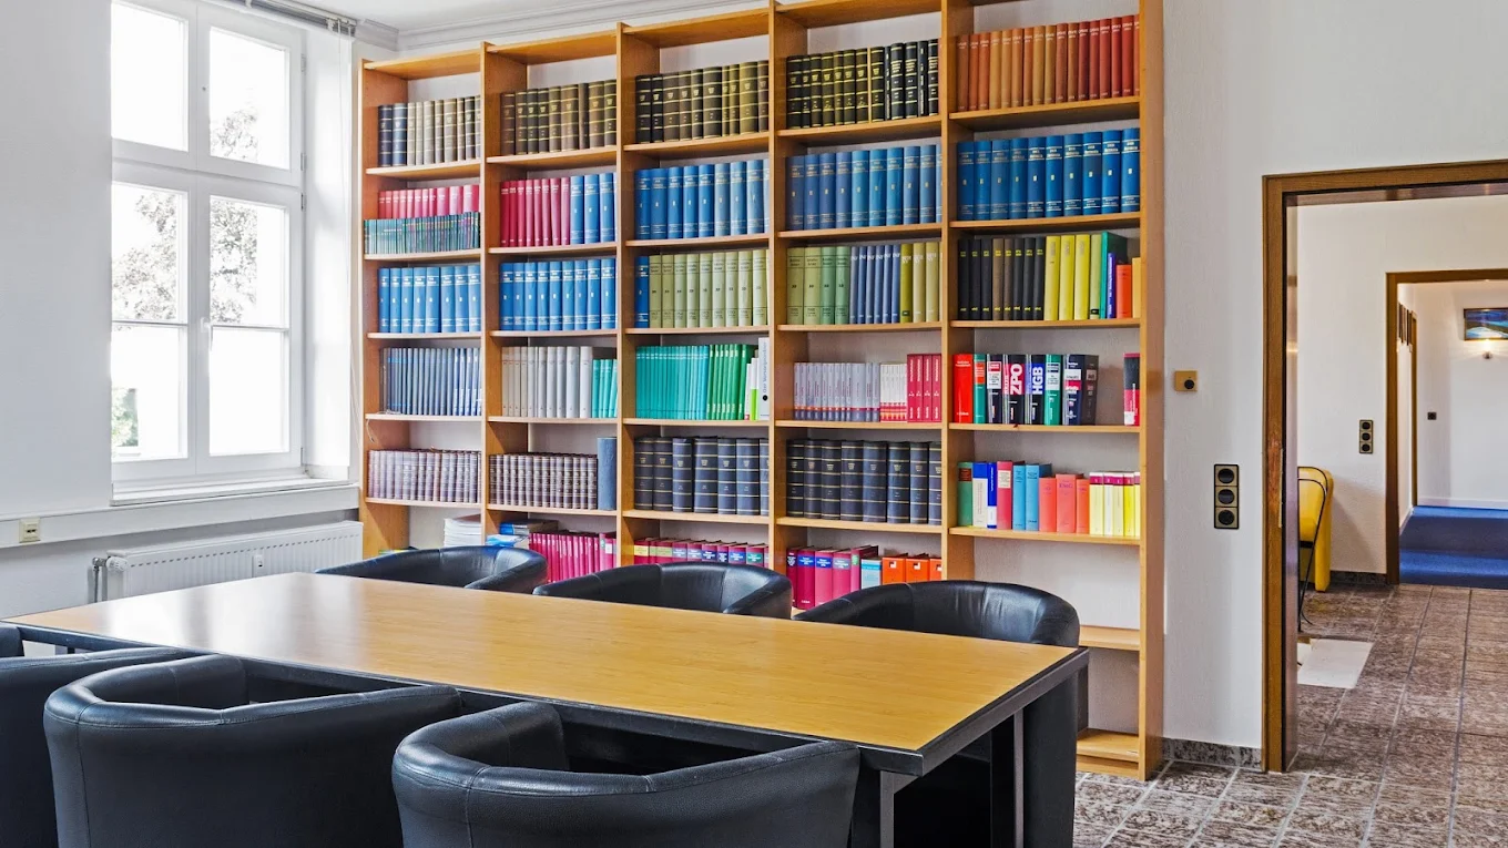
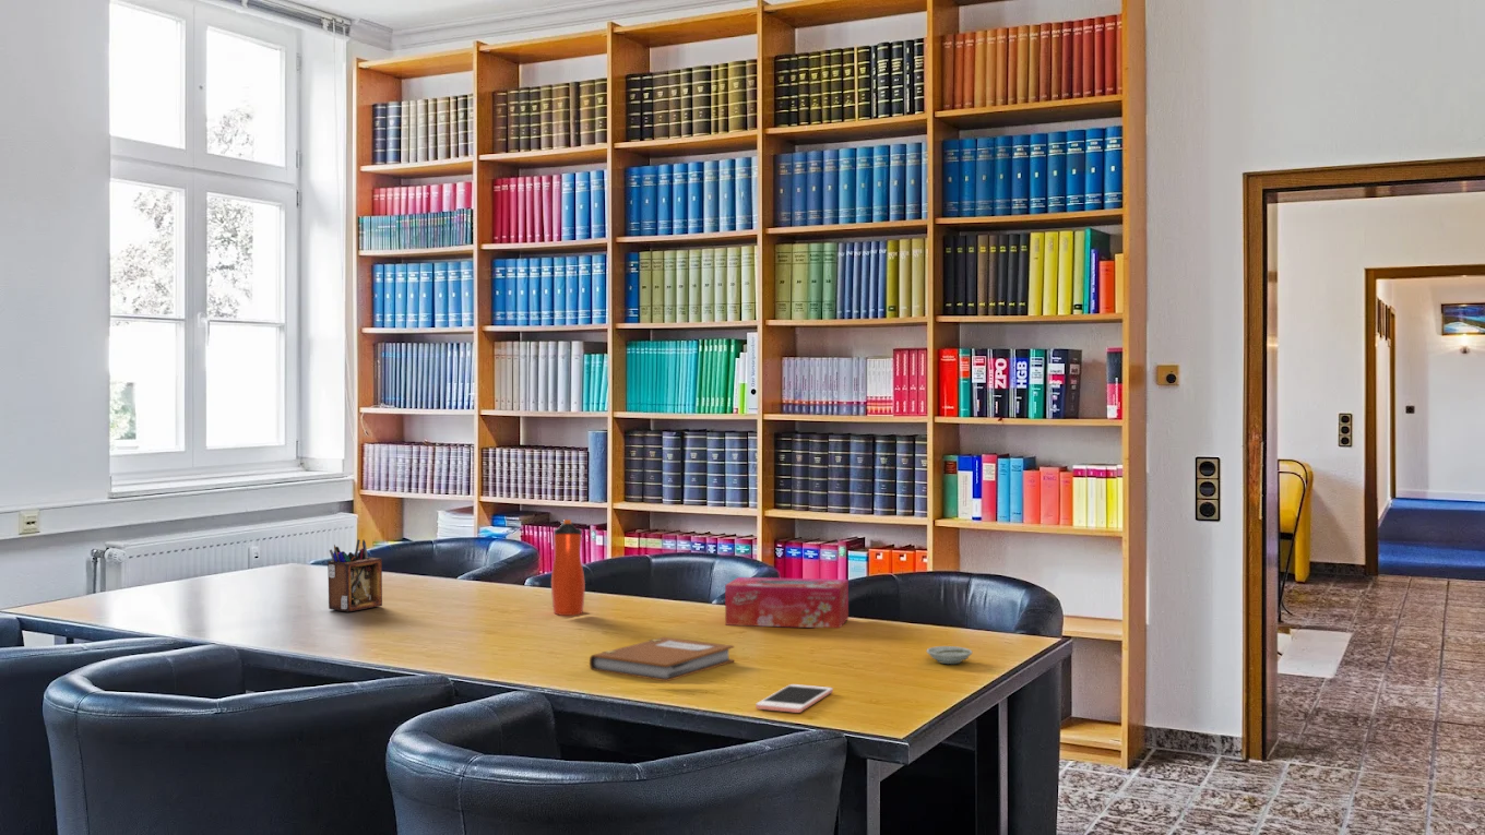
+ desk organizer [326,538,383,612]
+ tissue box [724,576,850,629]
+ saucer [926,645,973,665]
+ notebook [589,636,735,682]
+ water bottle [550,518,586,617]
+ cell phone [755,683,834,714]
